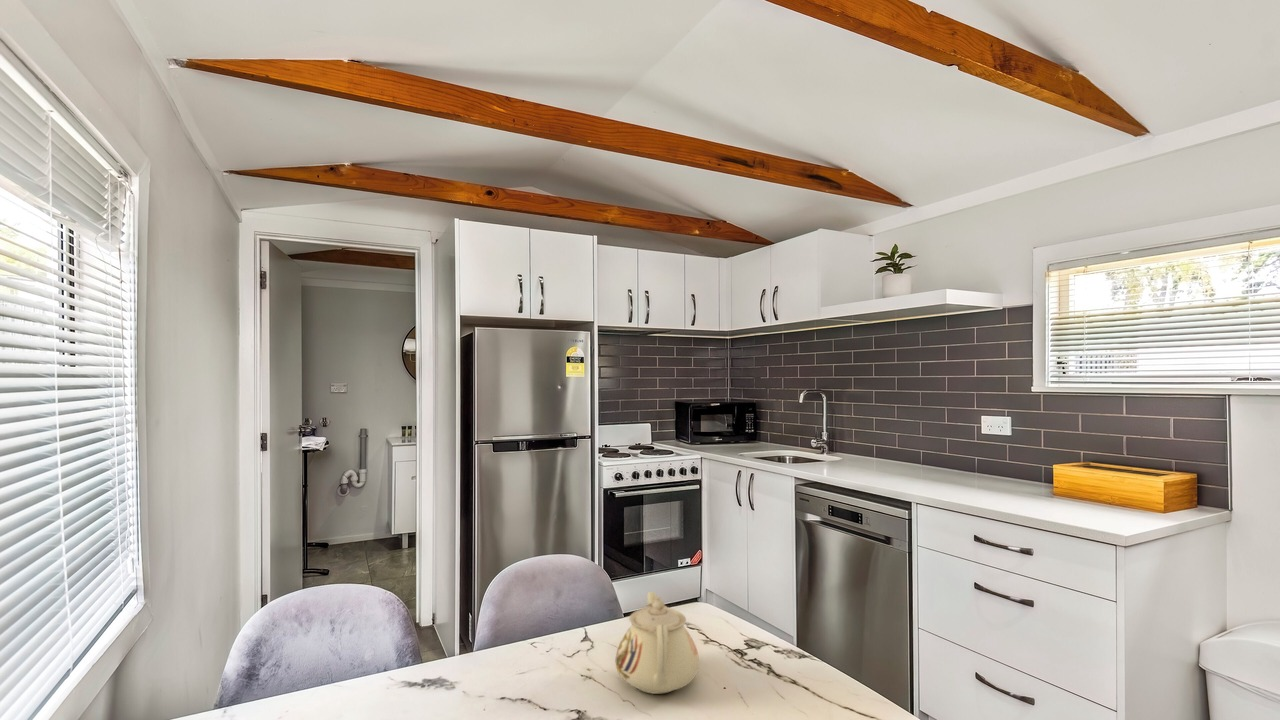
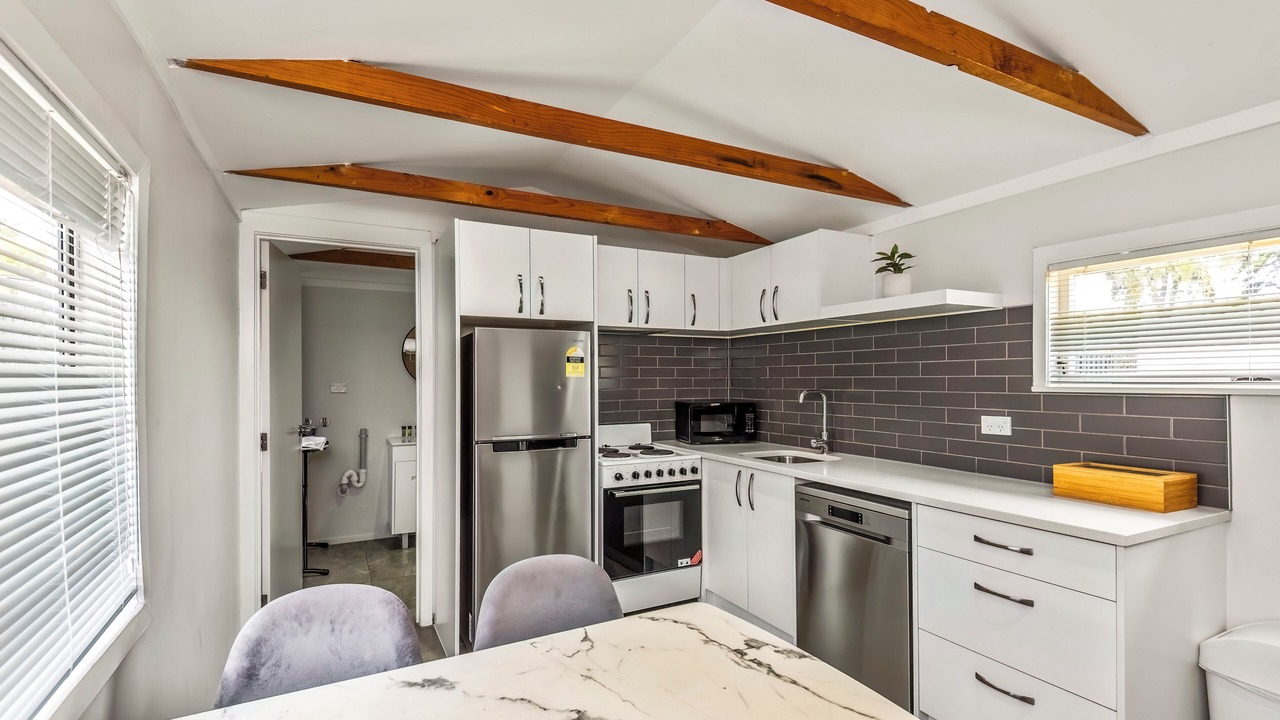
- teapot [615,591,700,695]
